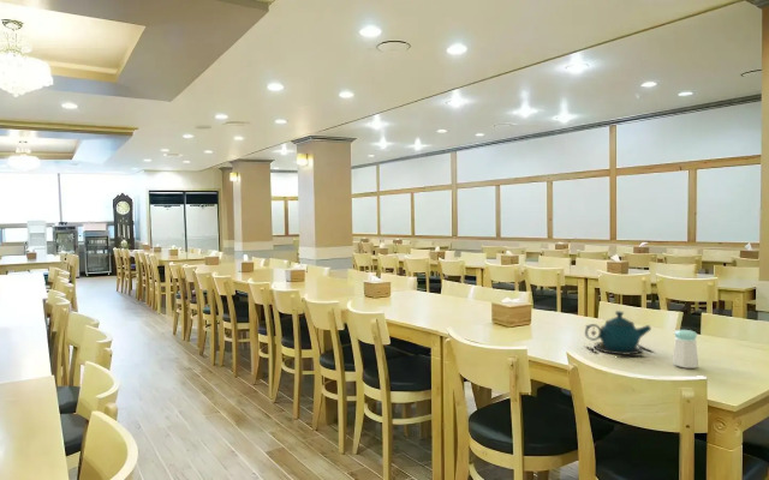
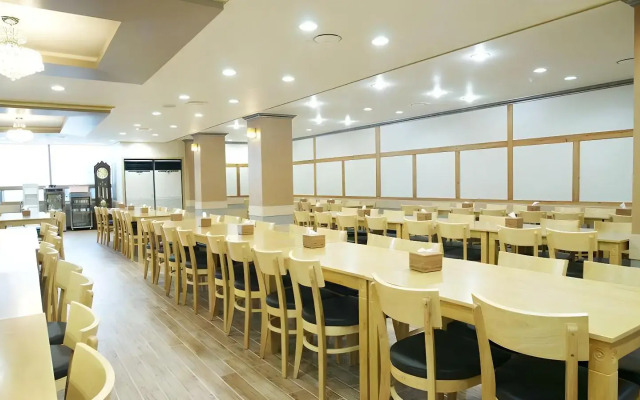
- teapot [584,310,654,358]
- salt shaker [672,329,699,370]
